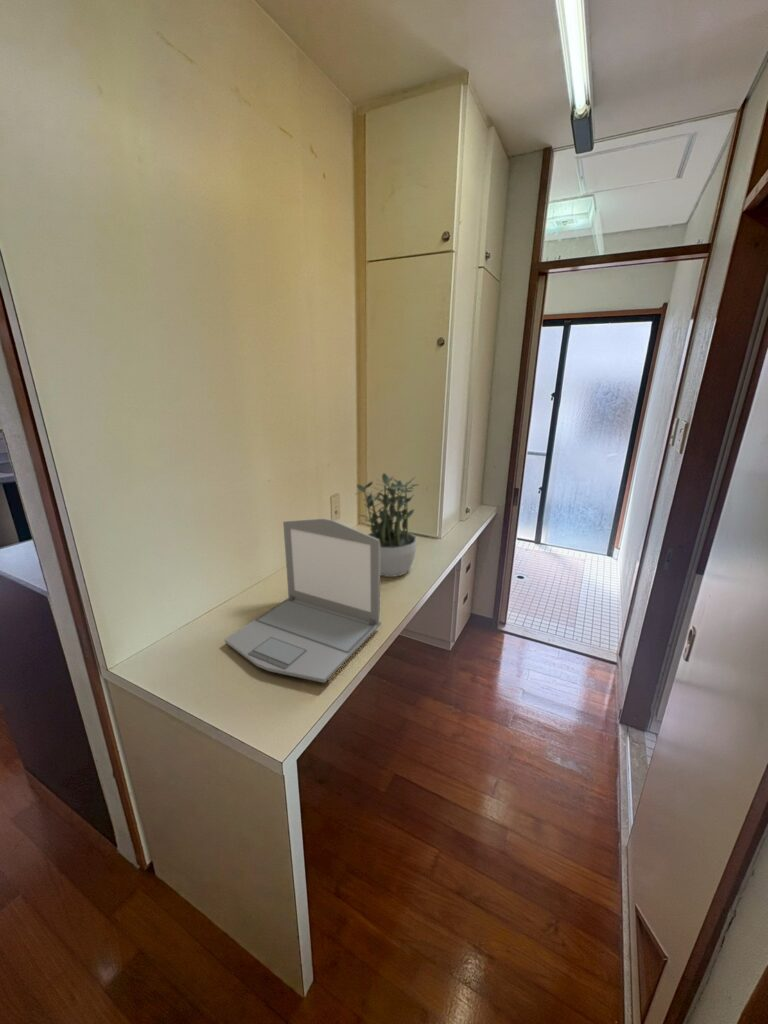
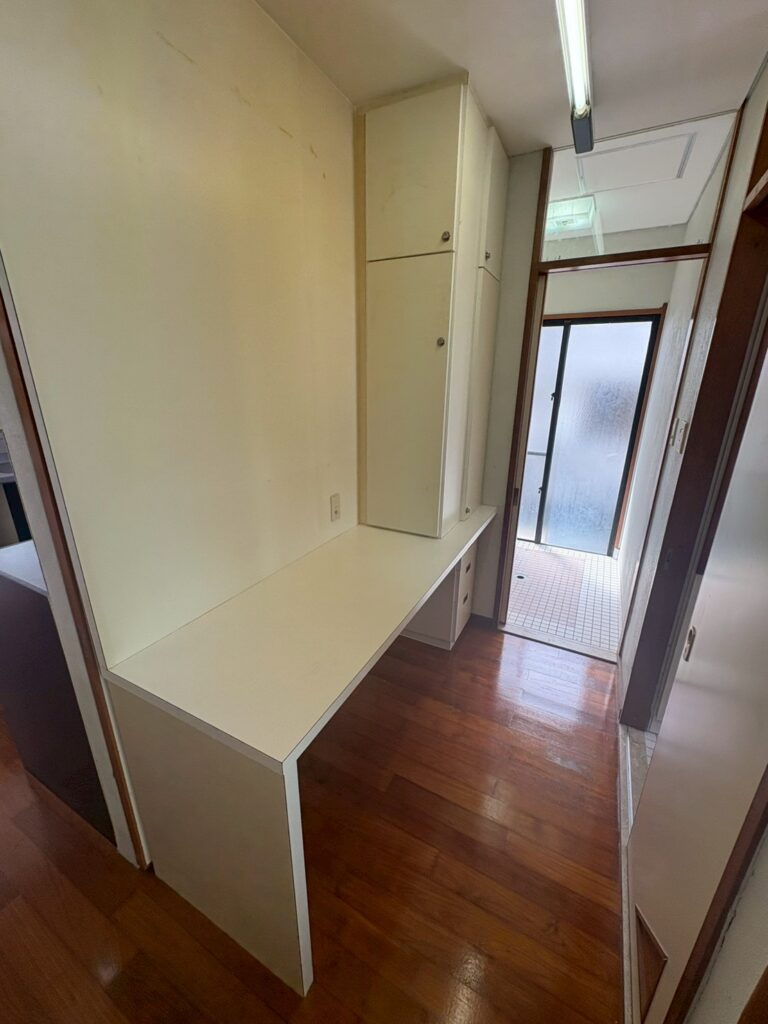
- laptop [223,518,382,684]
- potted plant [354,472,419,578]
